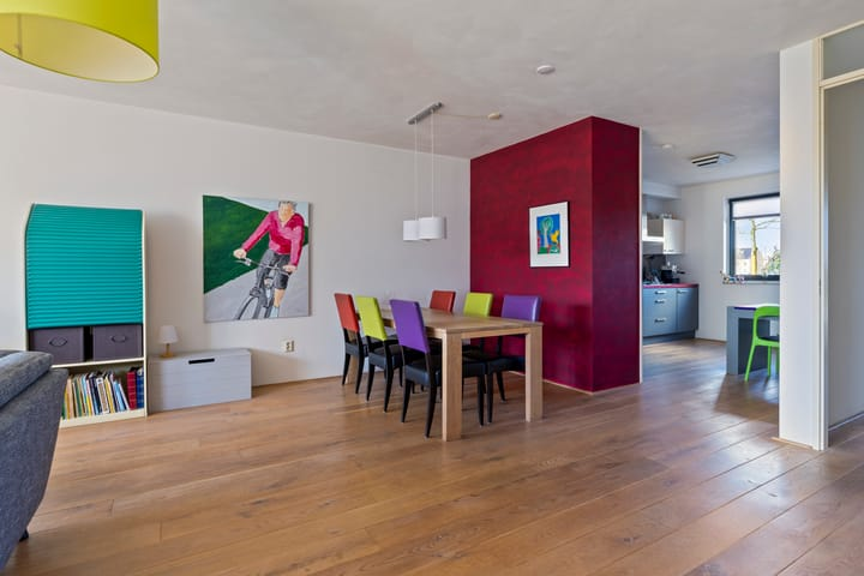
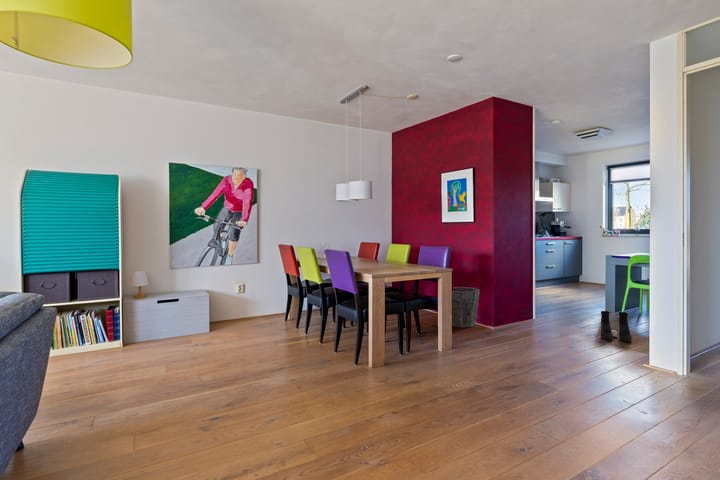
+ boots [600,310,633,344]
+ waste bin [451,286,481,328]
